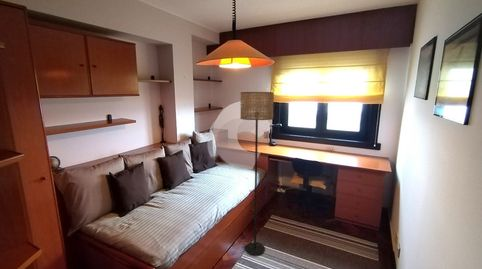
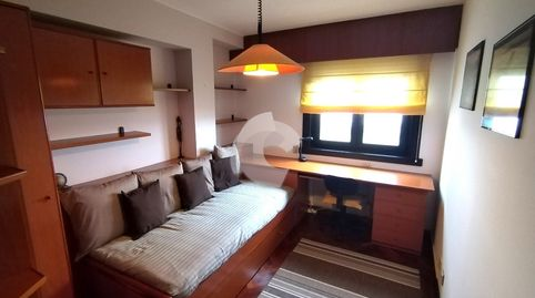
- floor lamp [239,91,275,256]
